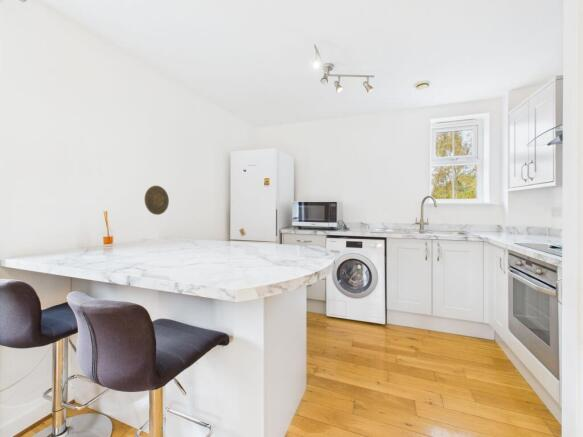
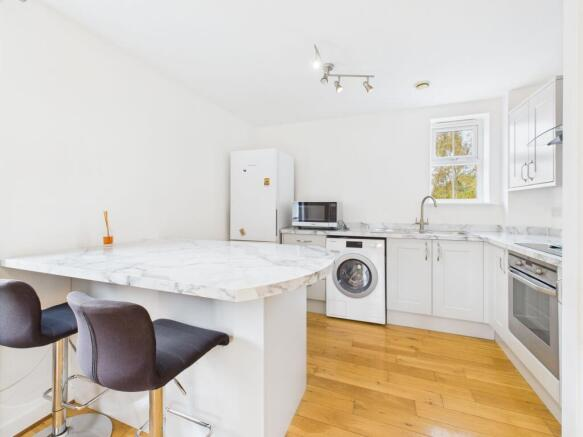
- decorative plate [144,185,170,216]
